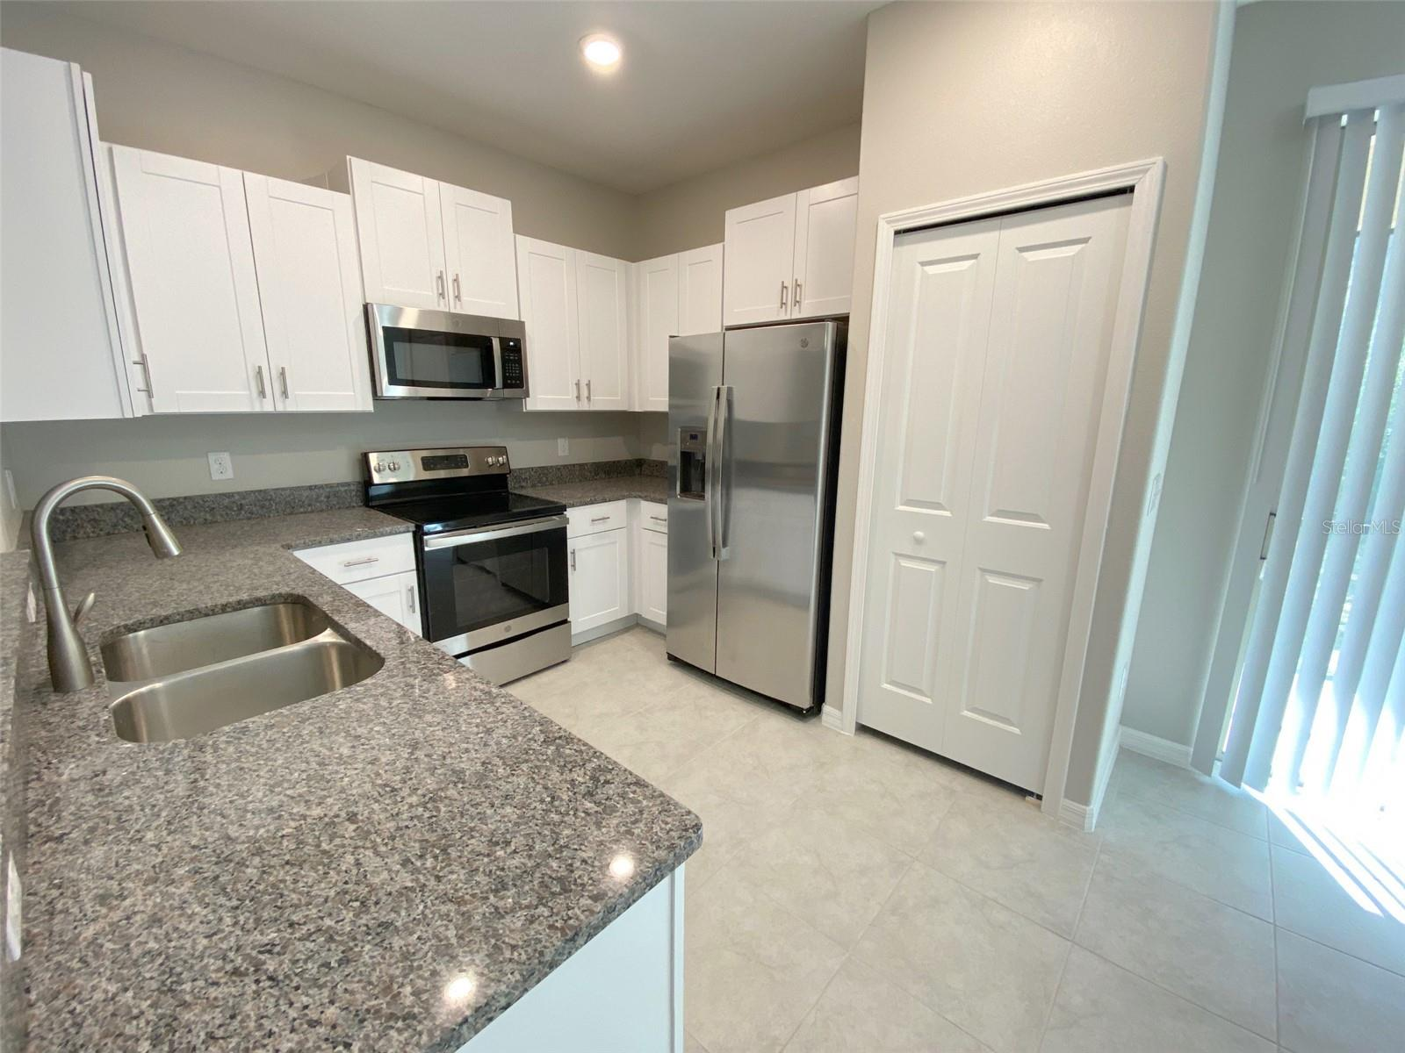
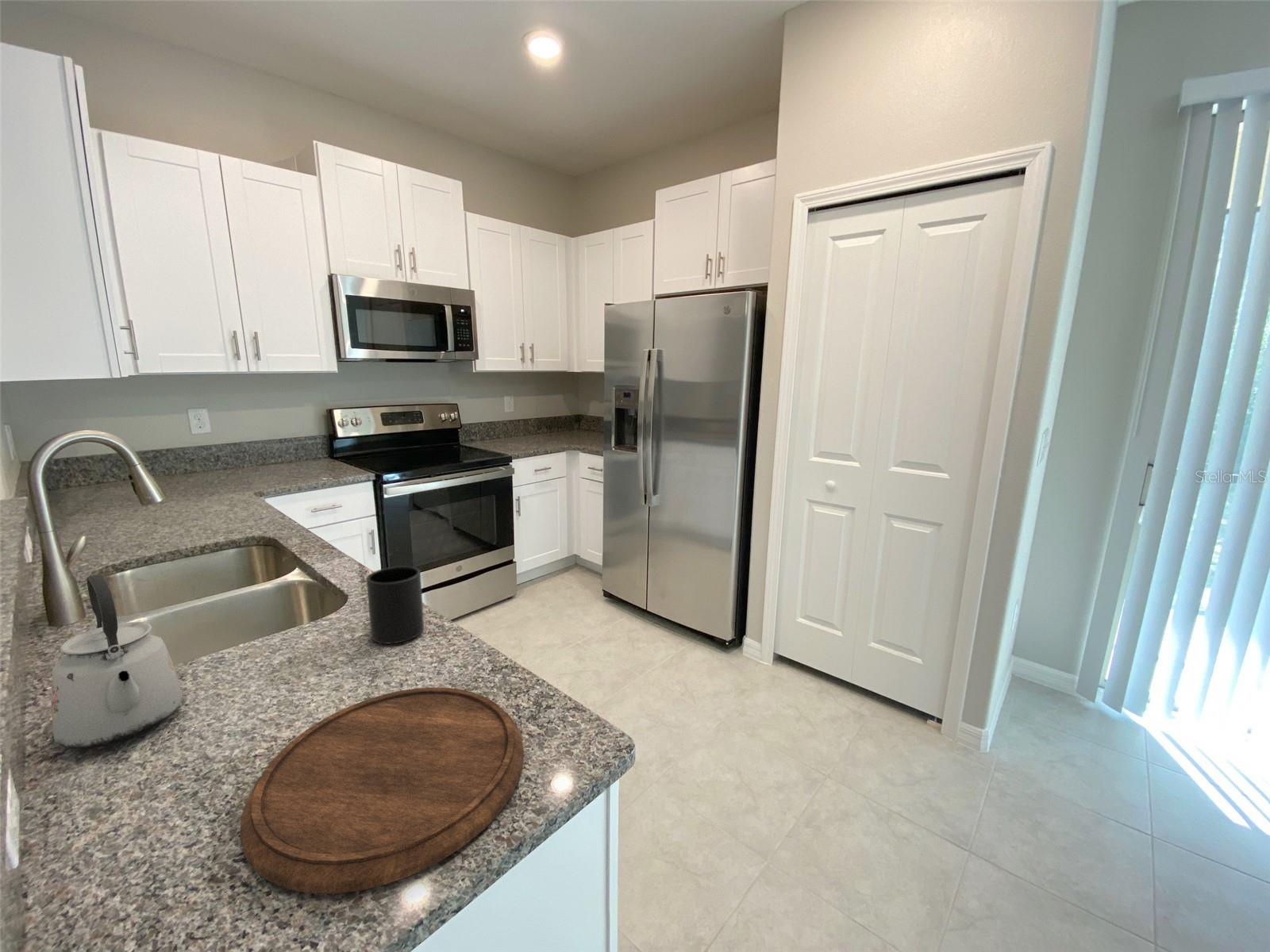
+ cutting board [240,686,525,894]
+ kettle [50,574,183,750]
+ mug [366,566,425,644]
